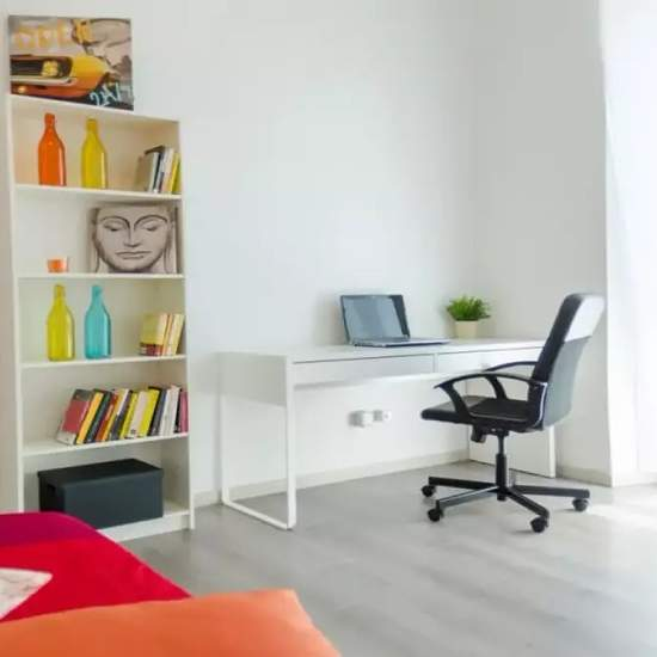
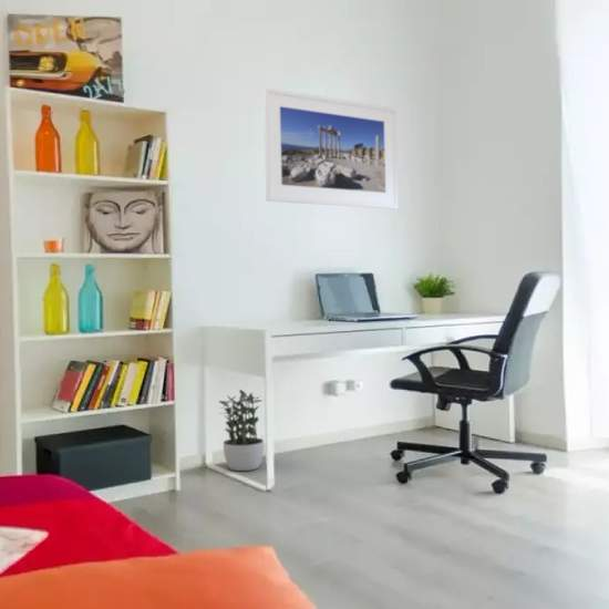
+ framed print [262,86,400,210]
+ potted plant [218,389,265,472]
